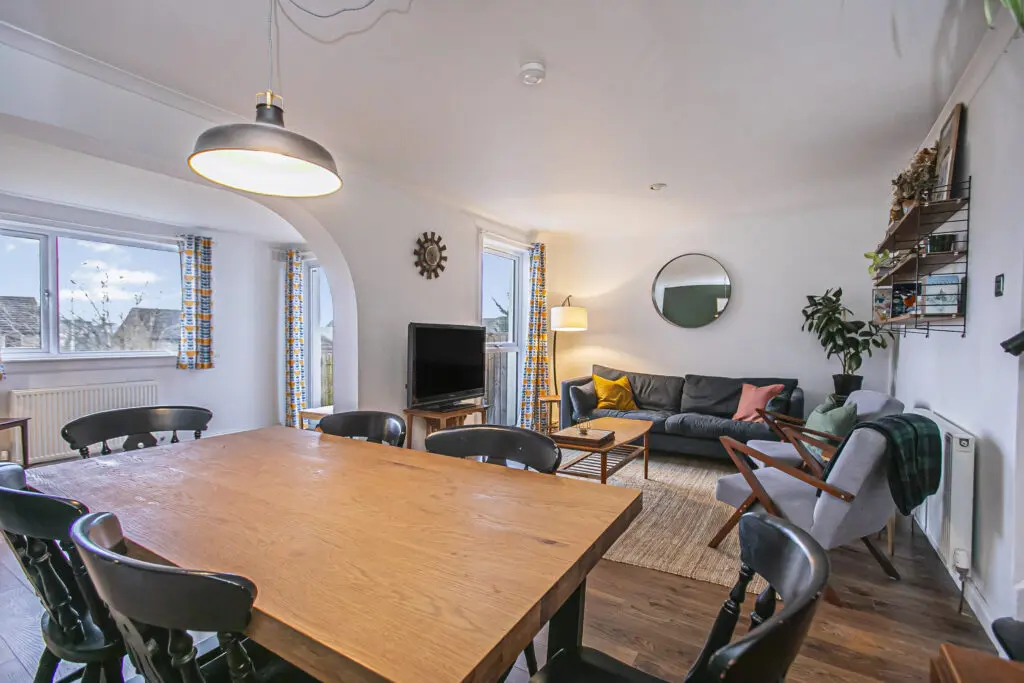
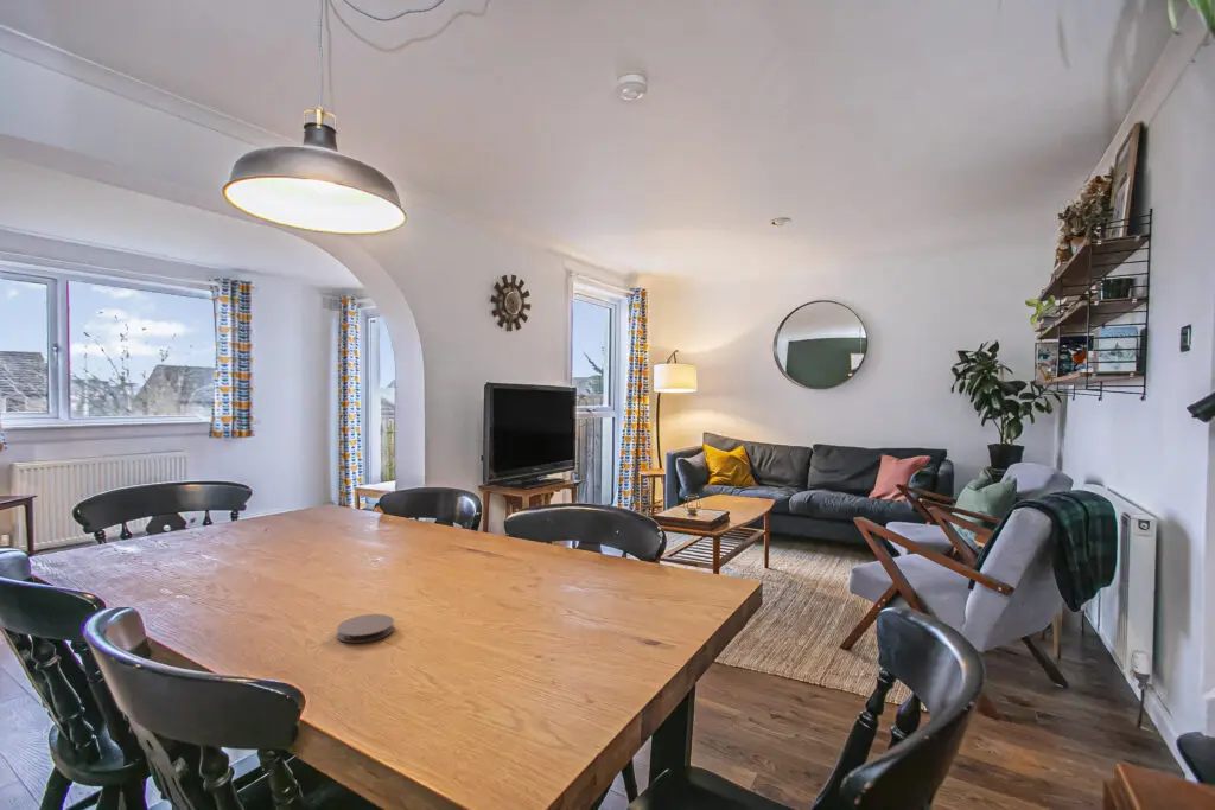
+ coaster [336,613,395,644]
